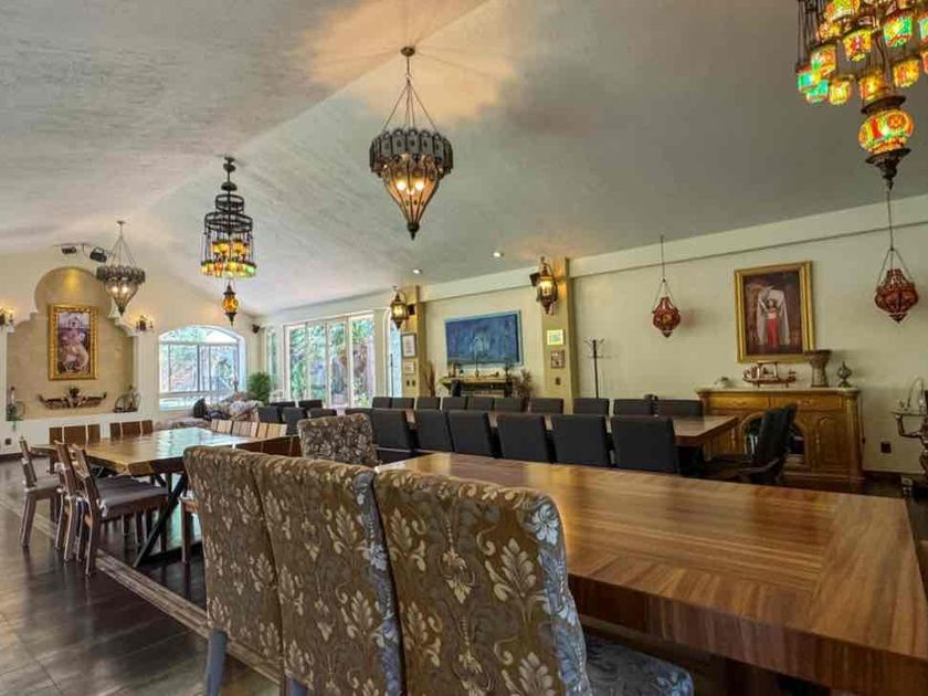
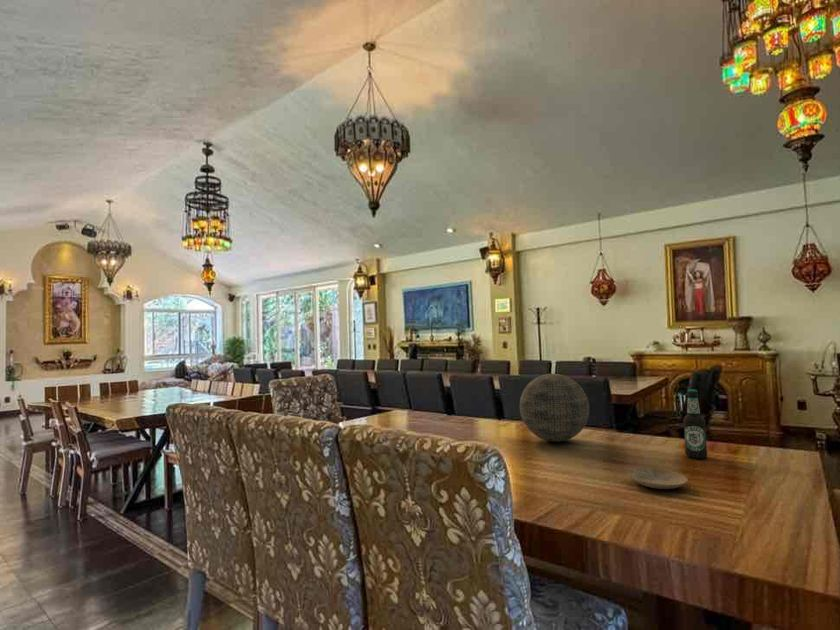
+ plate [627,467,689,490]
+ bottle [682,389,708,459]
+ decorative orb [519,373,590,443]
